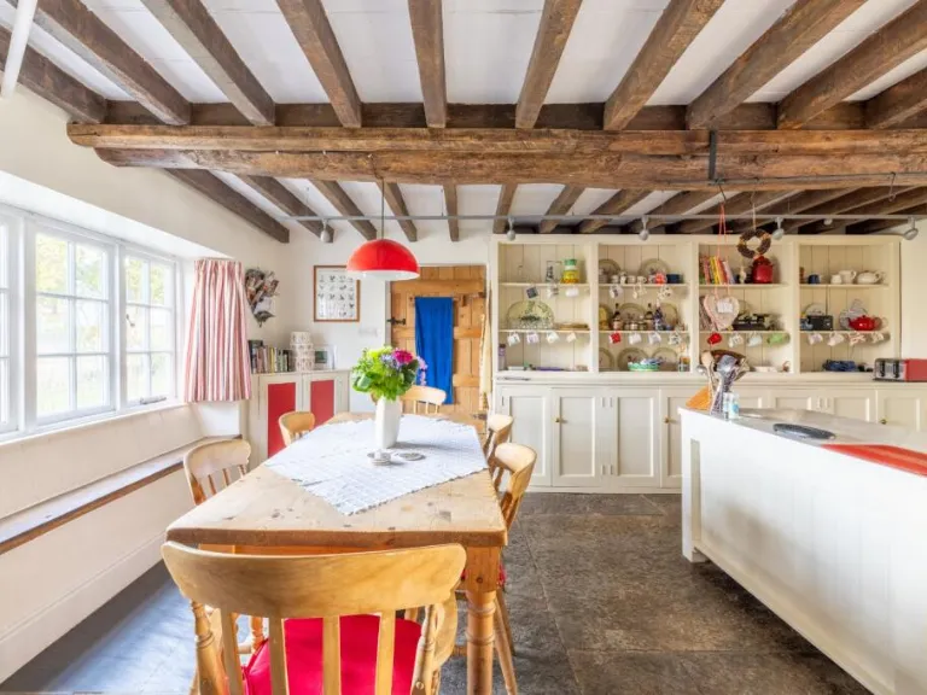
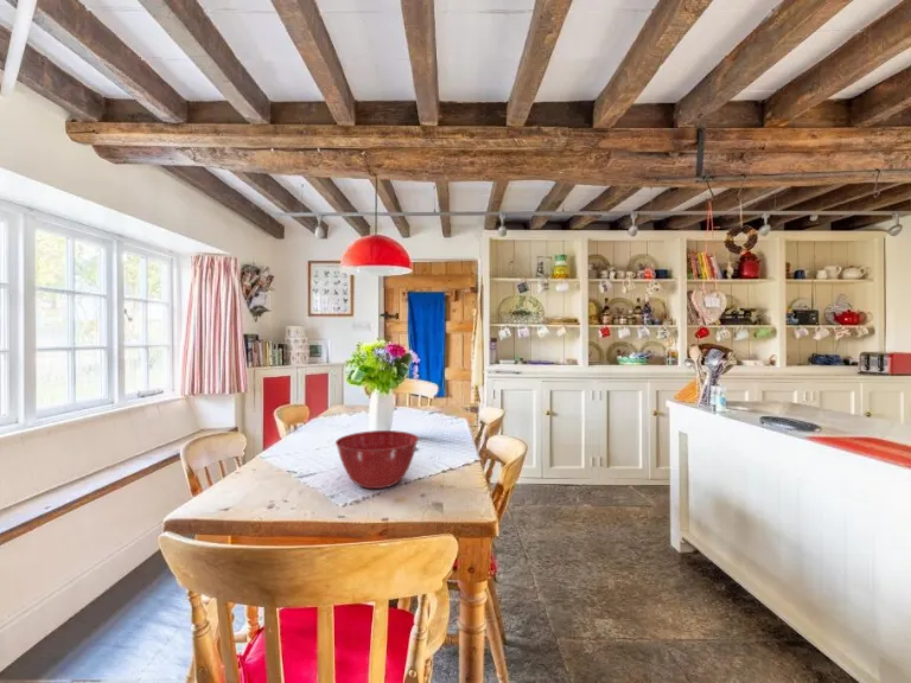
+ mixing bowl [335,429,420,490]
